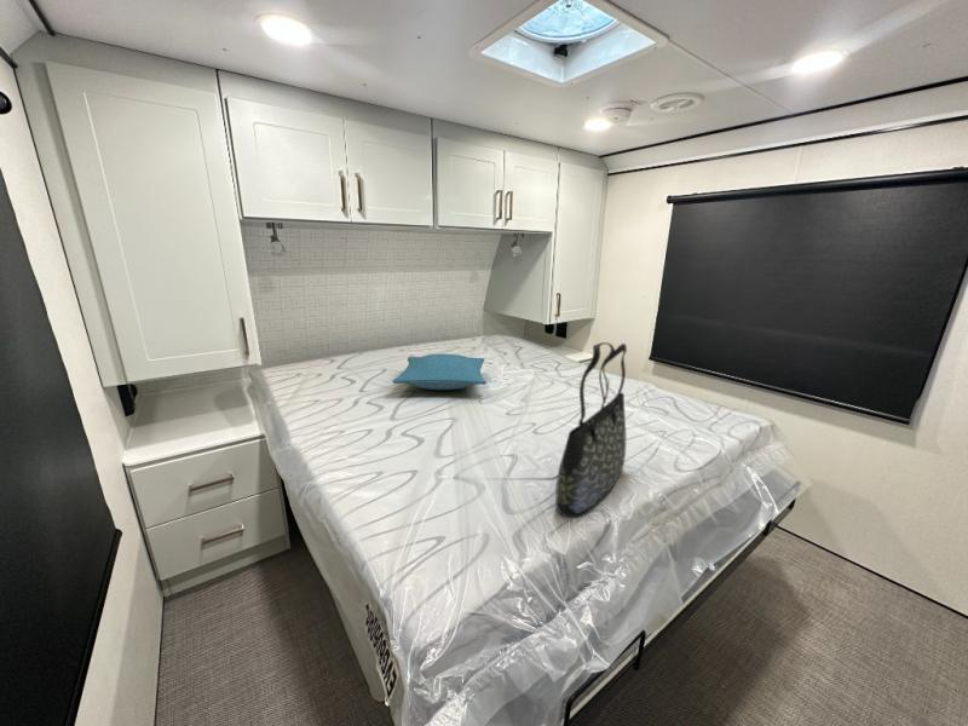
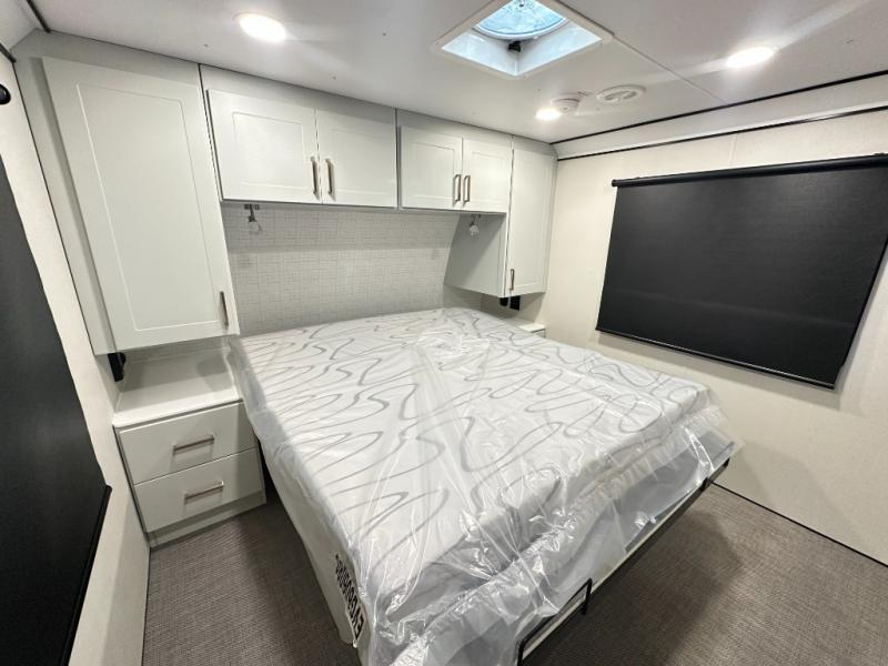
- tote bag [554,341,628,519]
- pillow [392,352,488,391]
